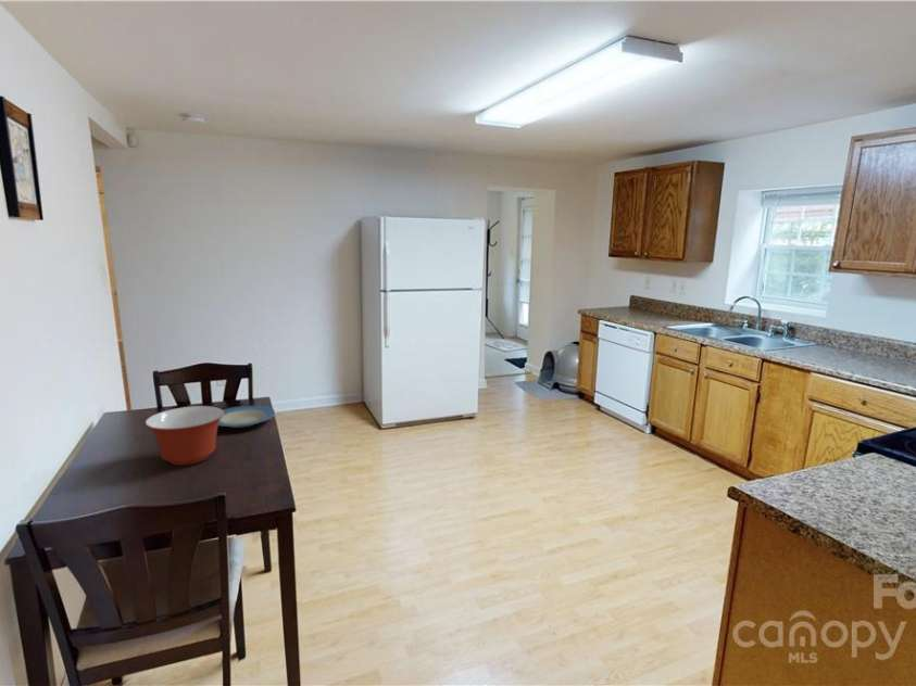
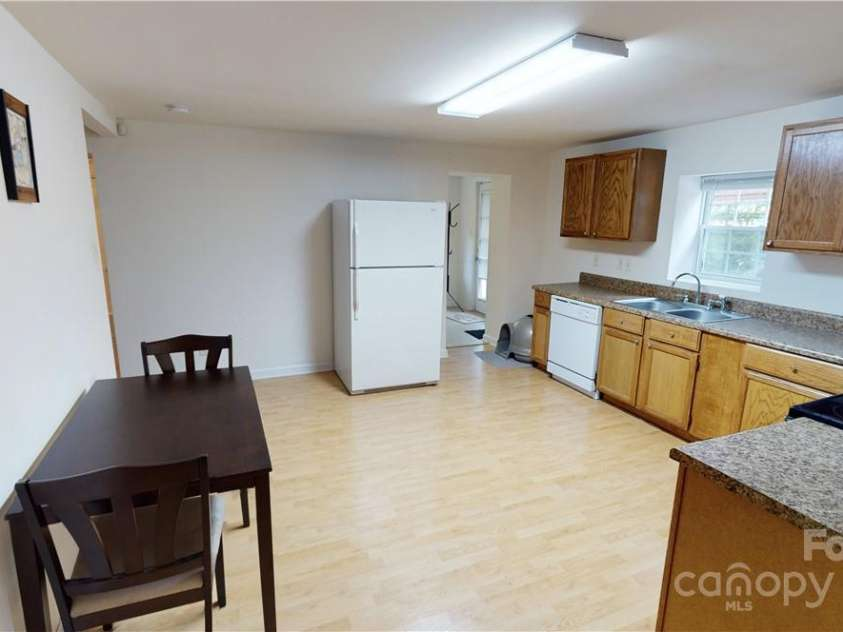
- mixing bowl [145,405,224,467]
- plate [218,405,276,429]
